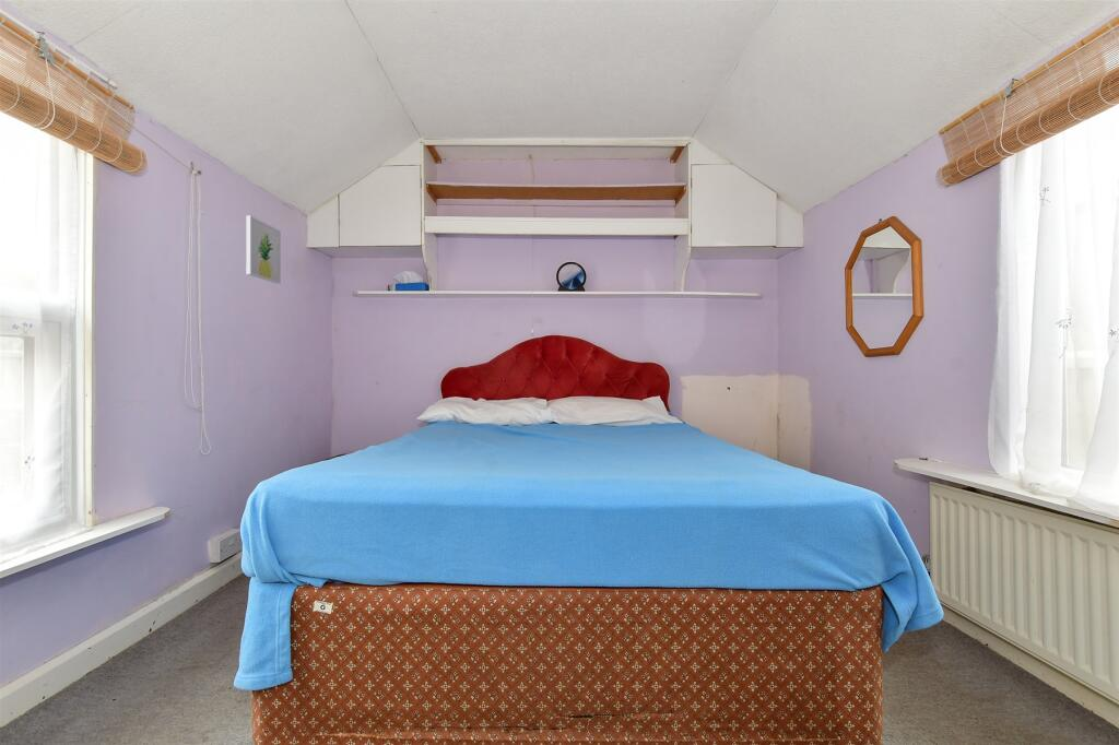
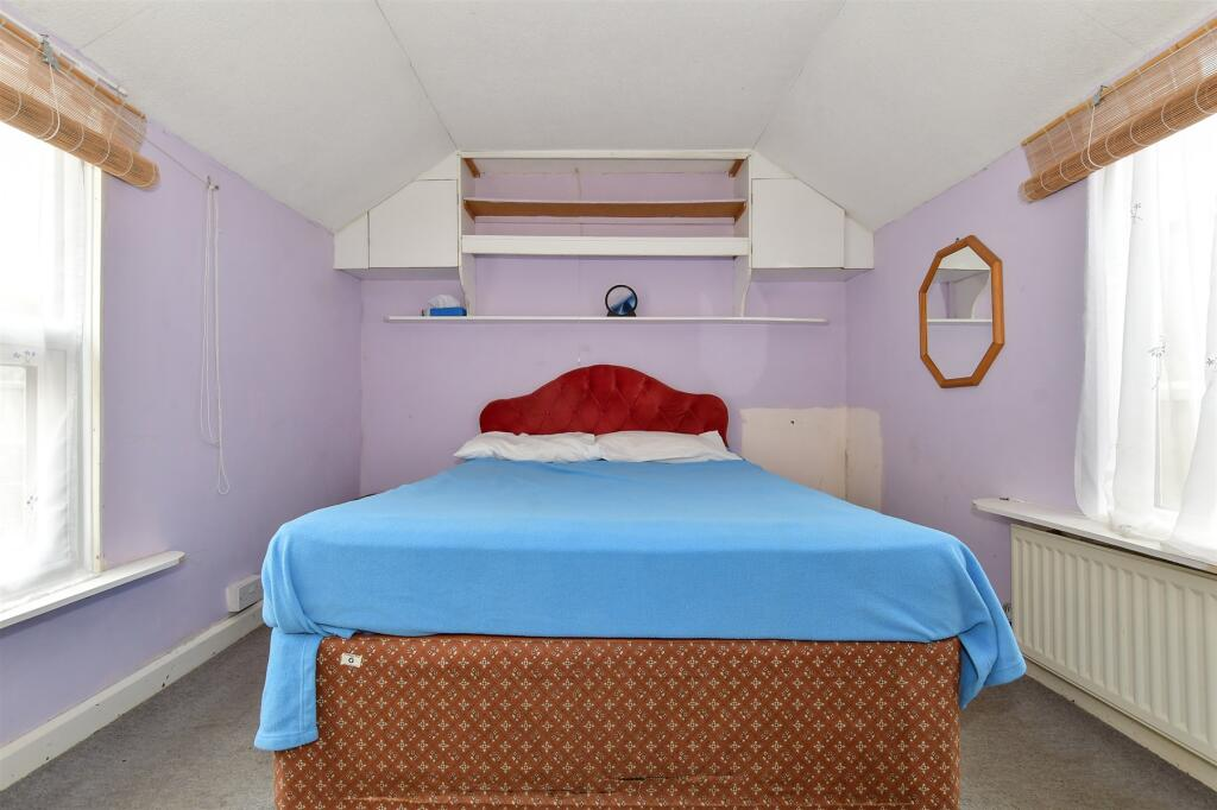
- wall art [245,214,282,285]
